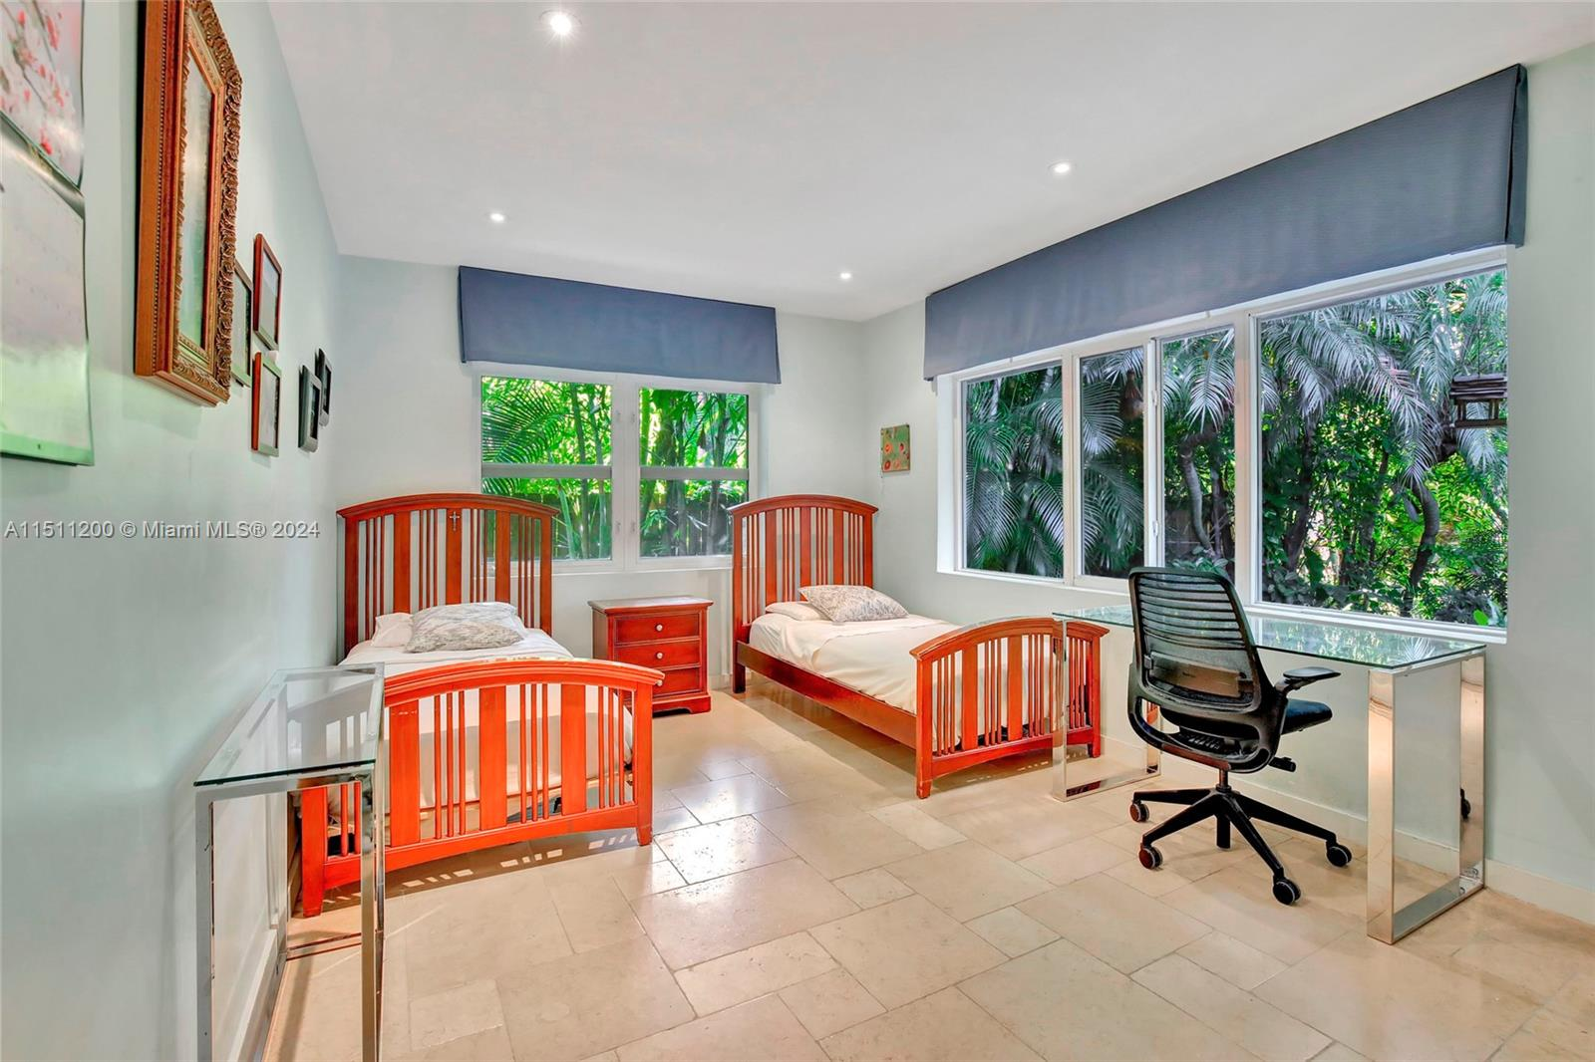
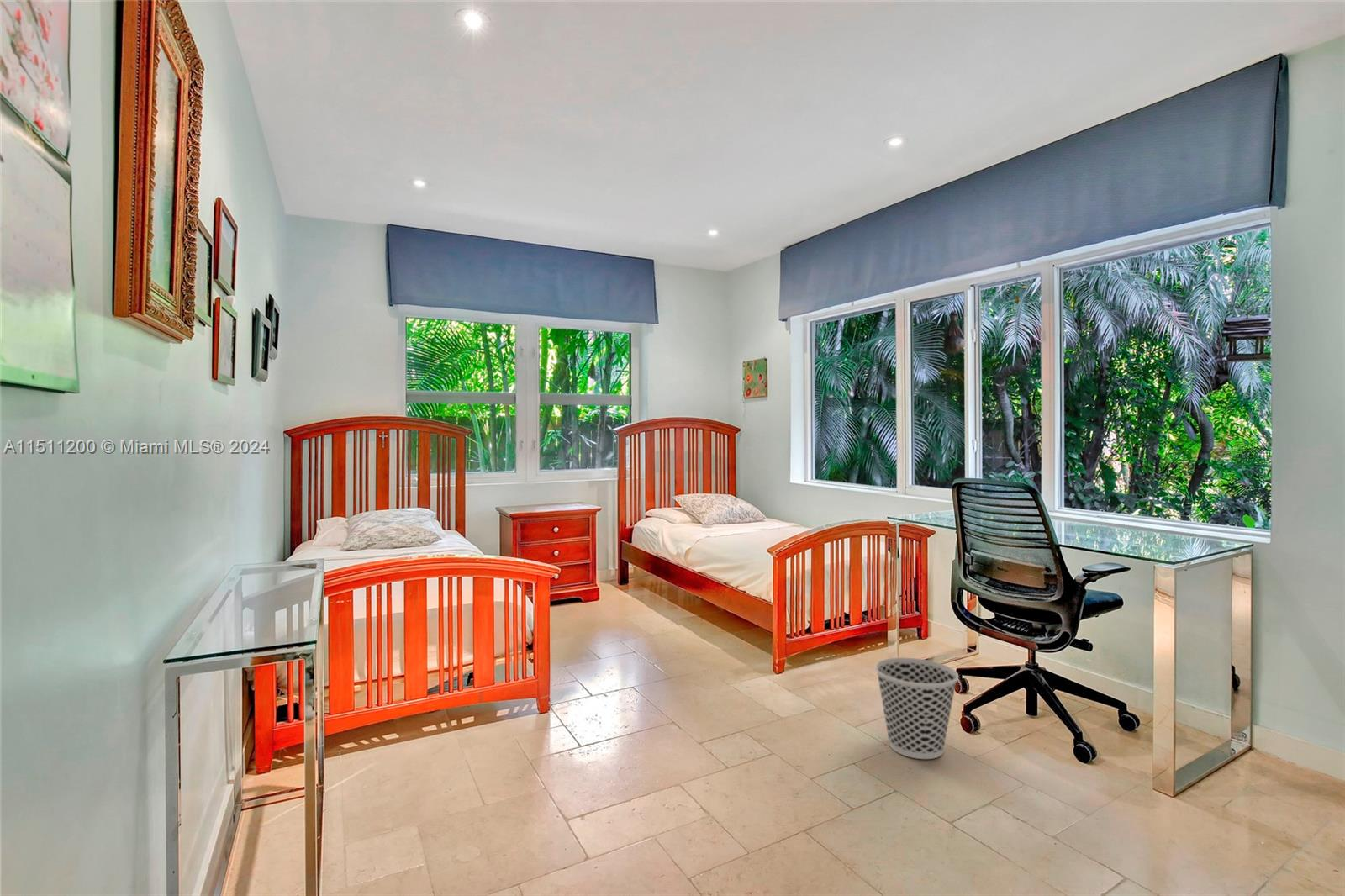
+ wastebasket [874,656,959,760]
